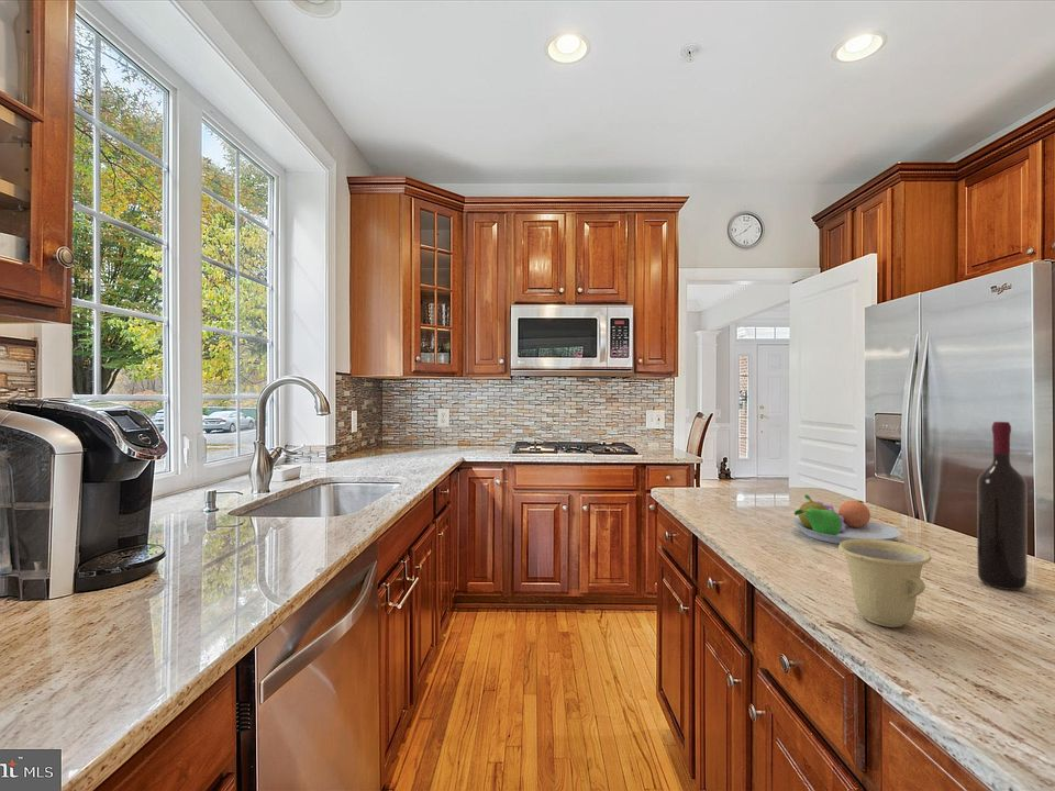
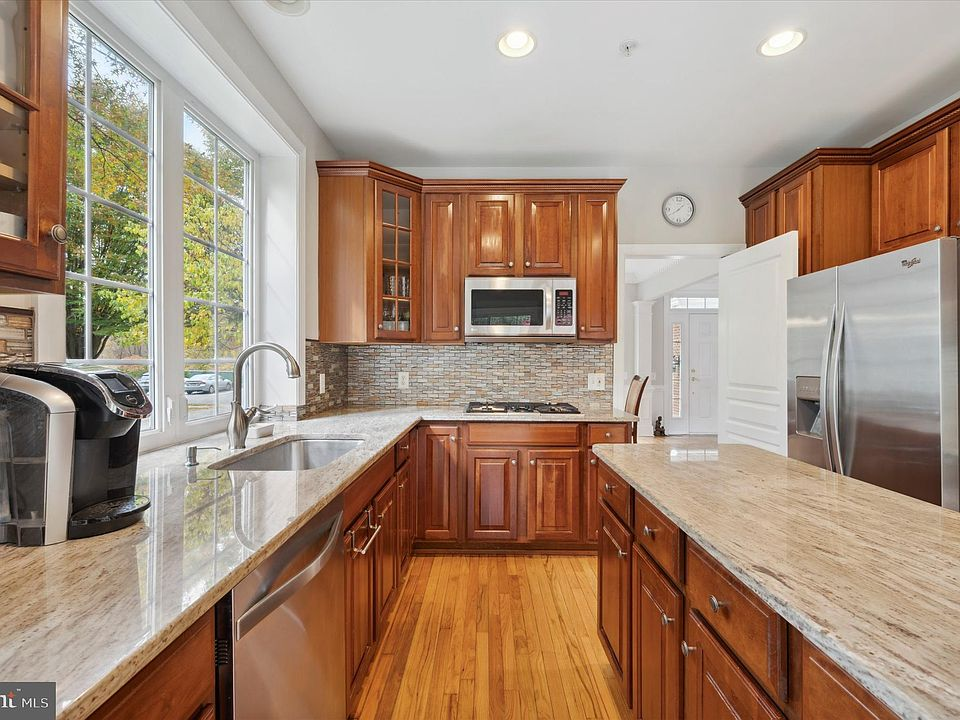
- wine bottle [976,421,1028,591]
- cup [837,538,933,628]
- fruit bowl [792,494,902,545]
